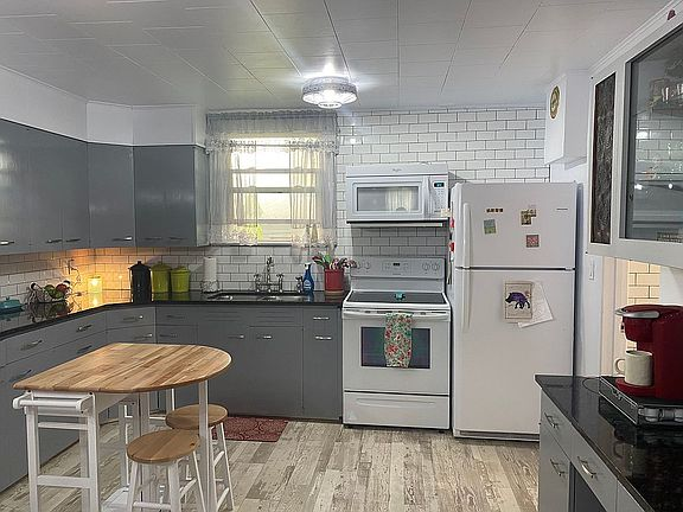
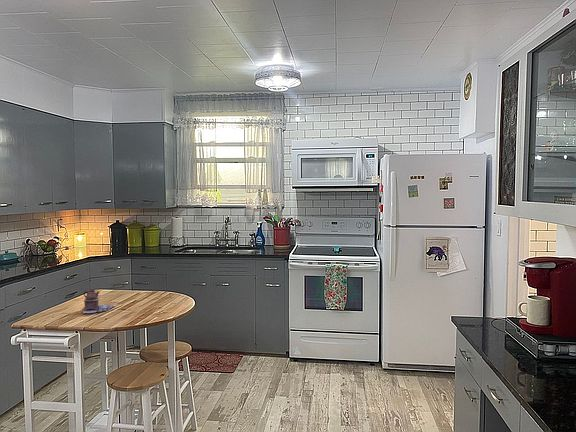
+ teapot [82,288,115,314]
